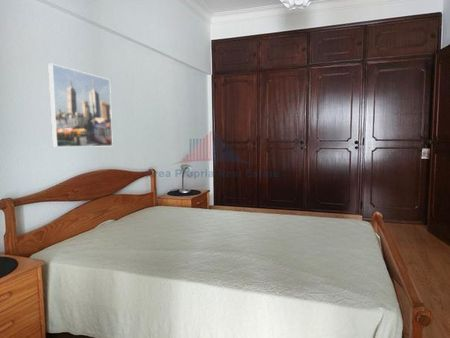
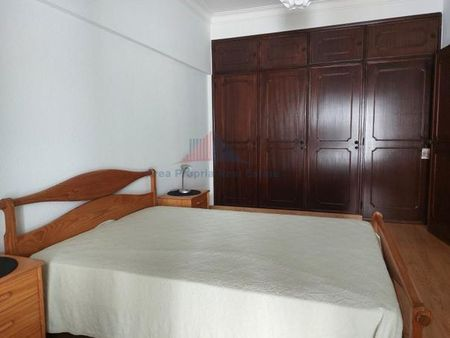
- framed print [47,63,114,148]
